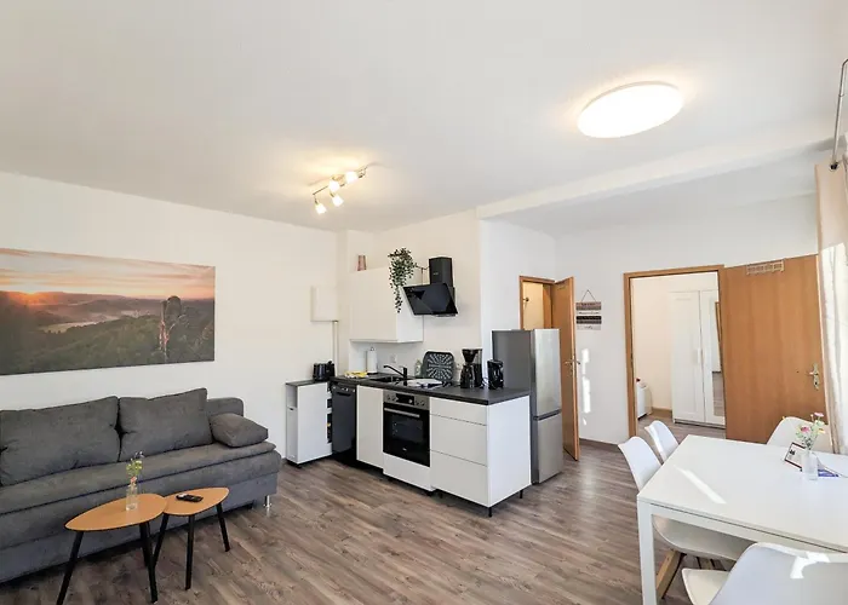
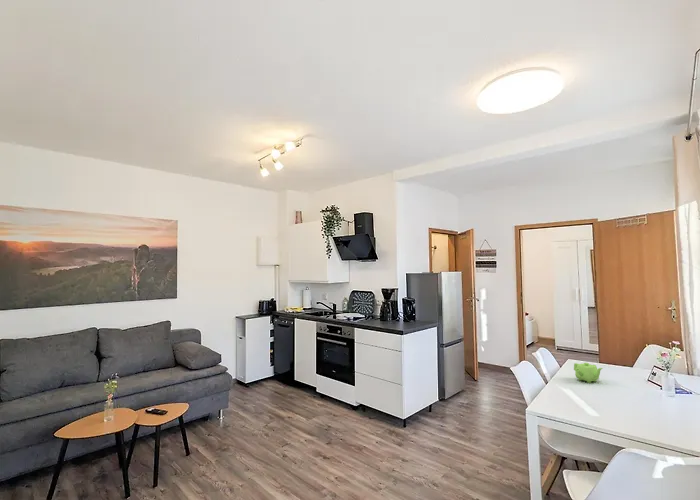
+ teapot [573,362,604,384]
